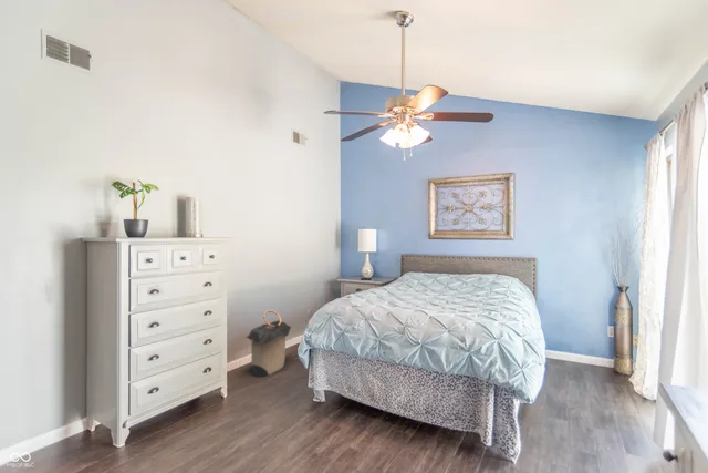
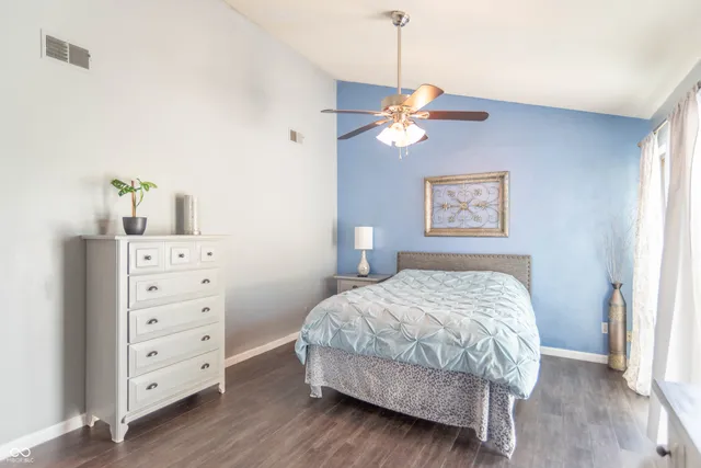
- laundry hamper [246,309,292,379]
